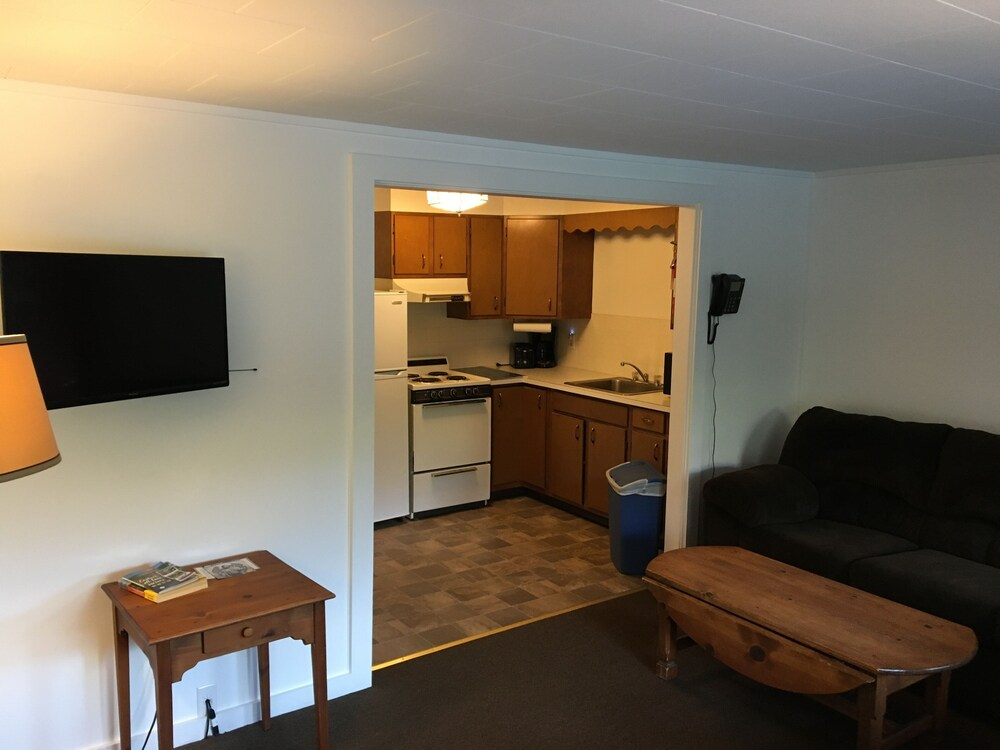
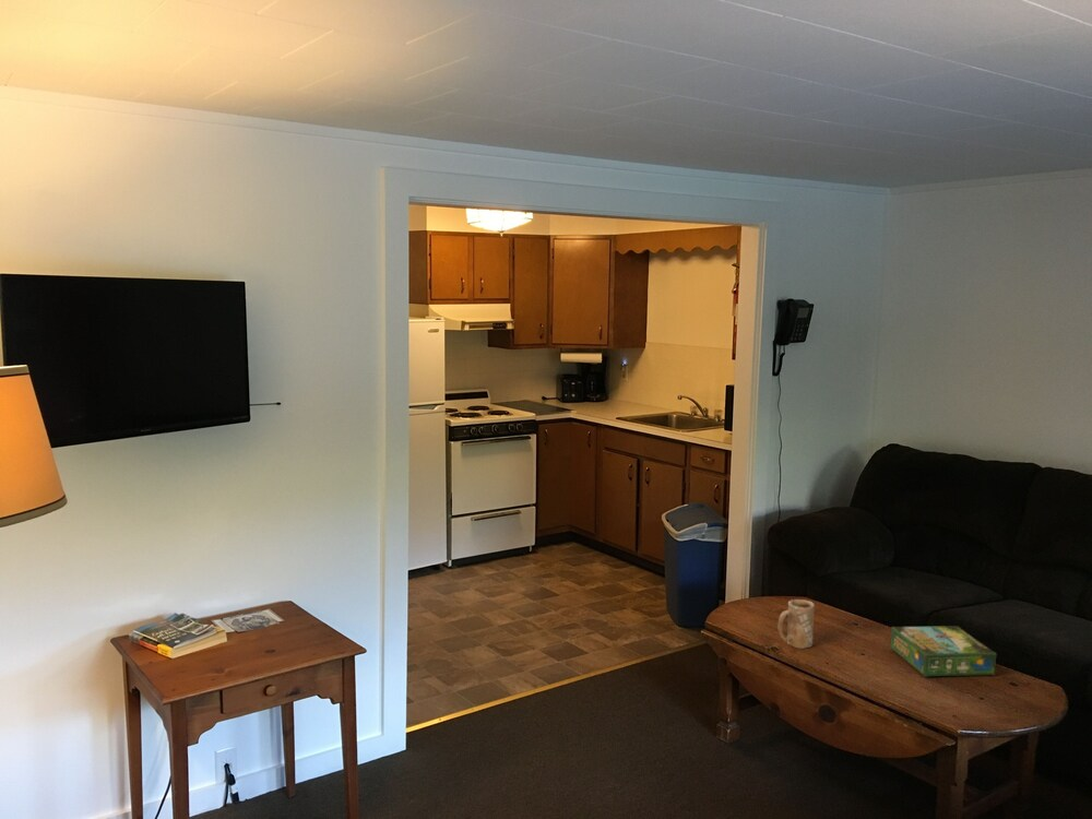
+ board game [889,625,997,678]
+ mug [778,598,816,649]
